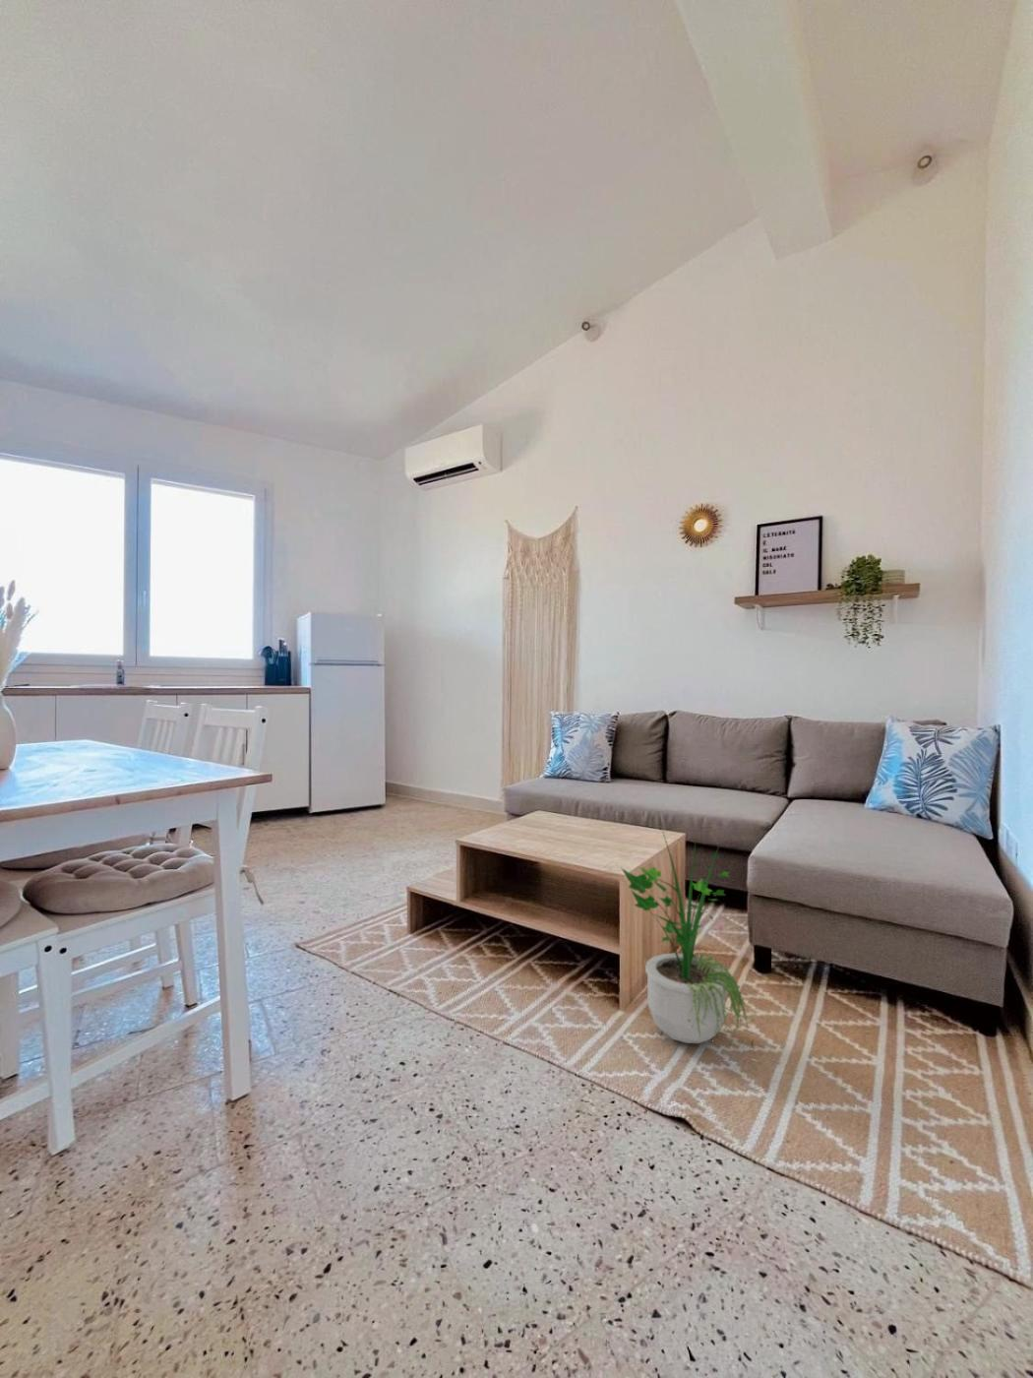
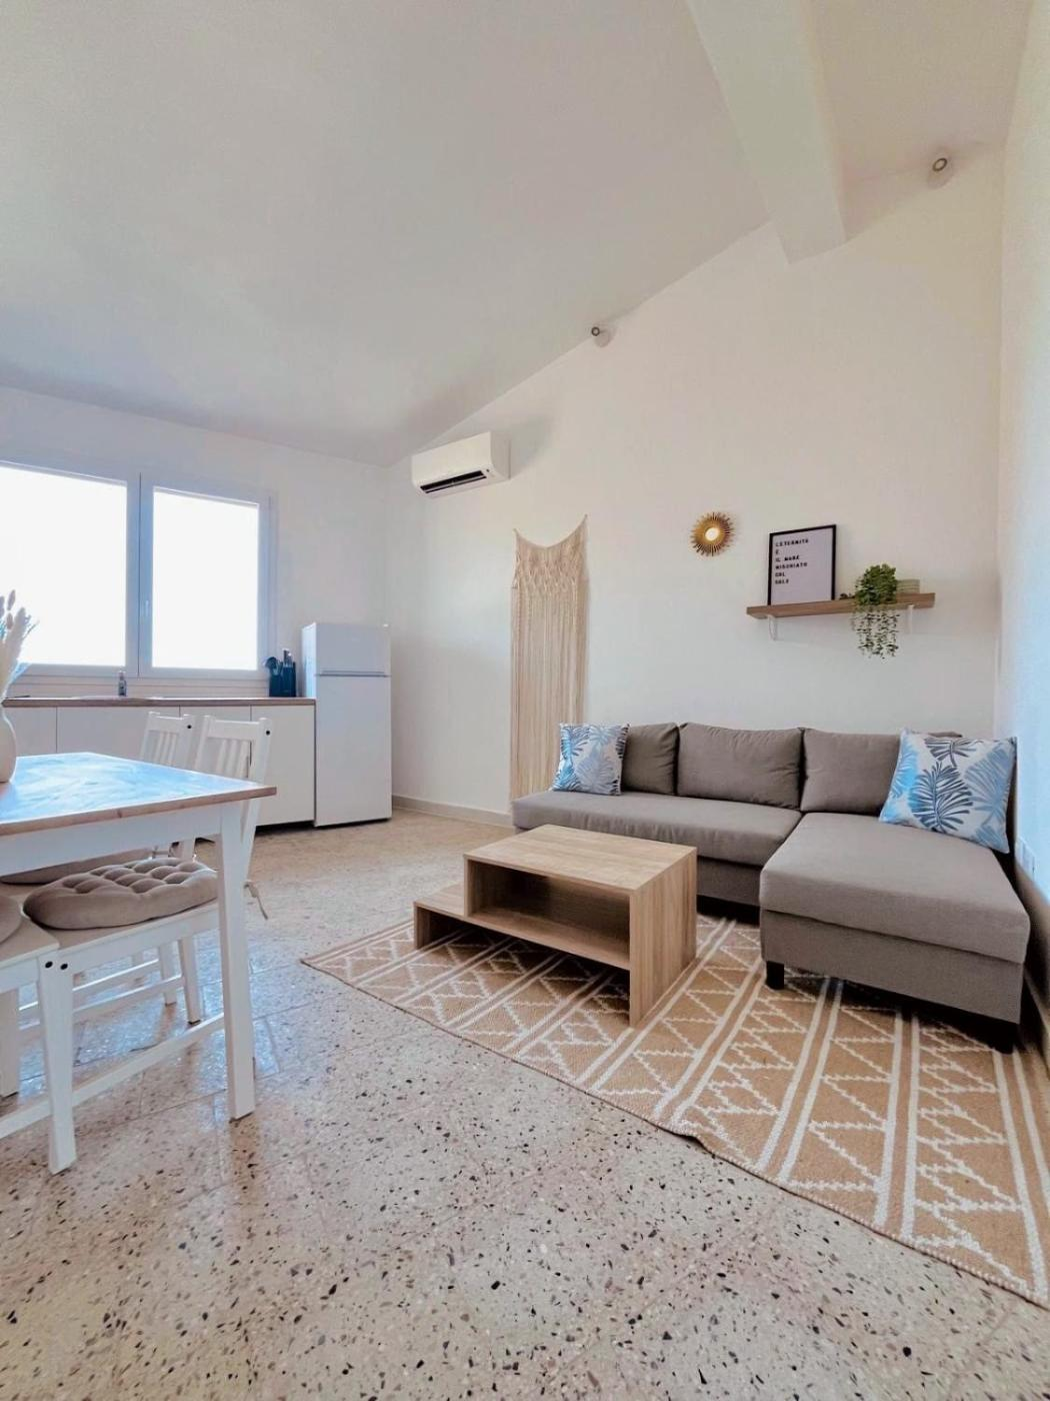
- potted plant [621,820,750,1044]
